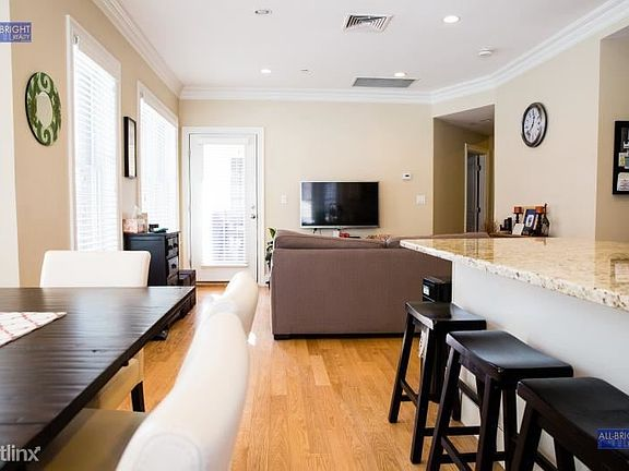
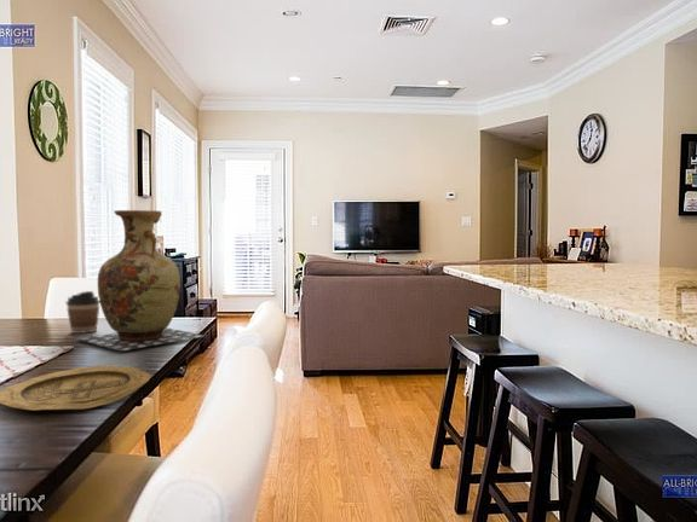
+ plate [0,365,151,412]
+ coffee cup [64,290,100,335]
+ vase [74,209,207,352]
